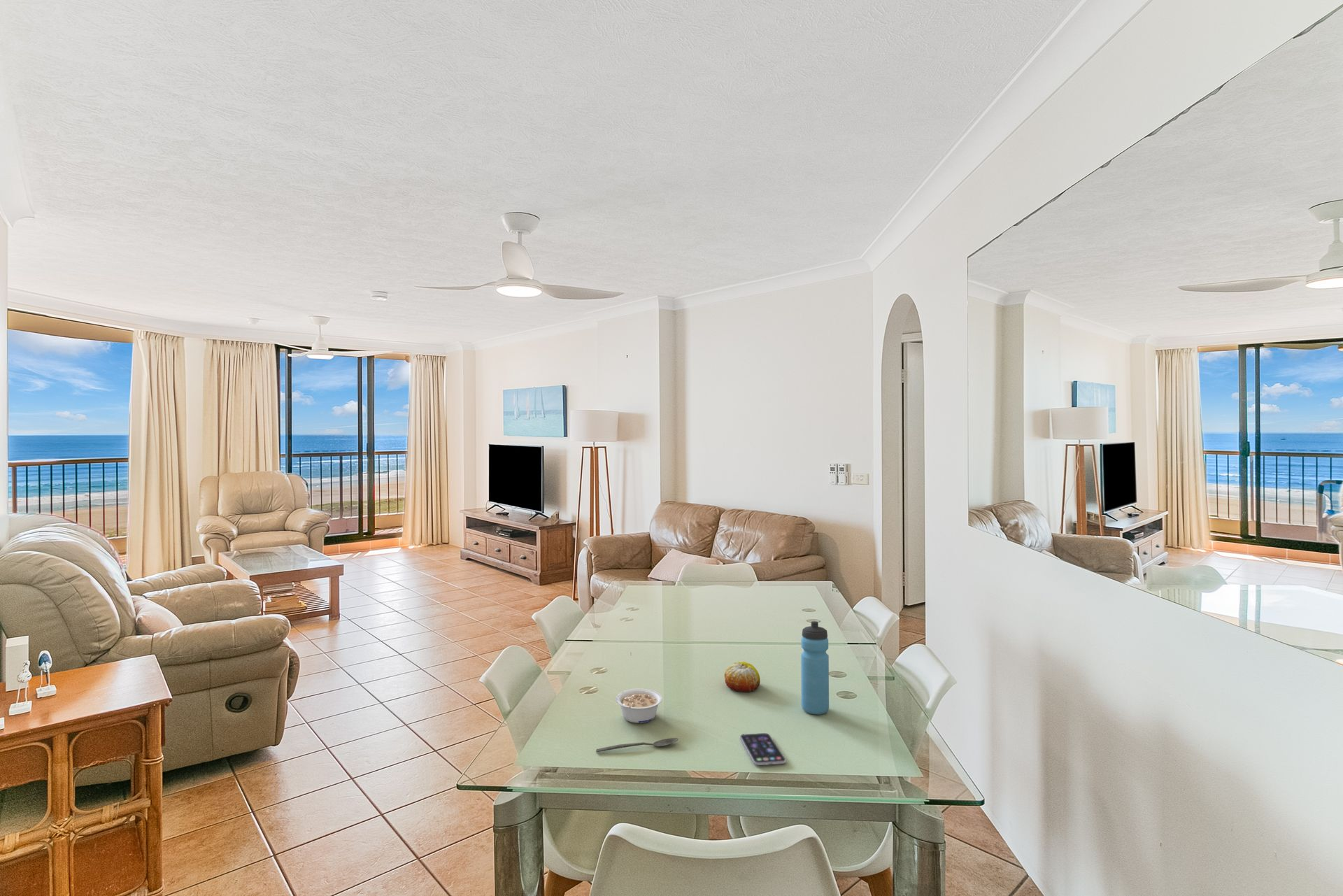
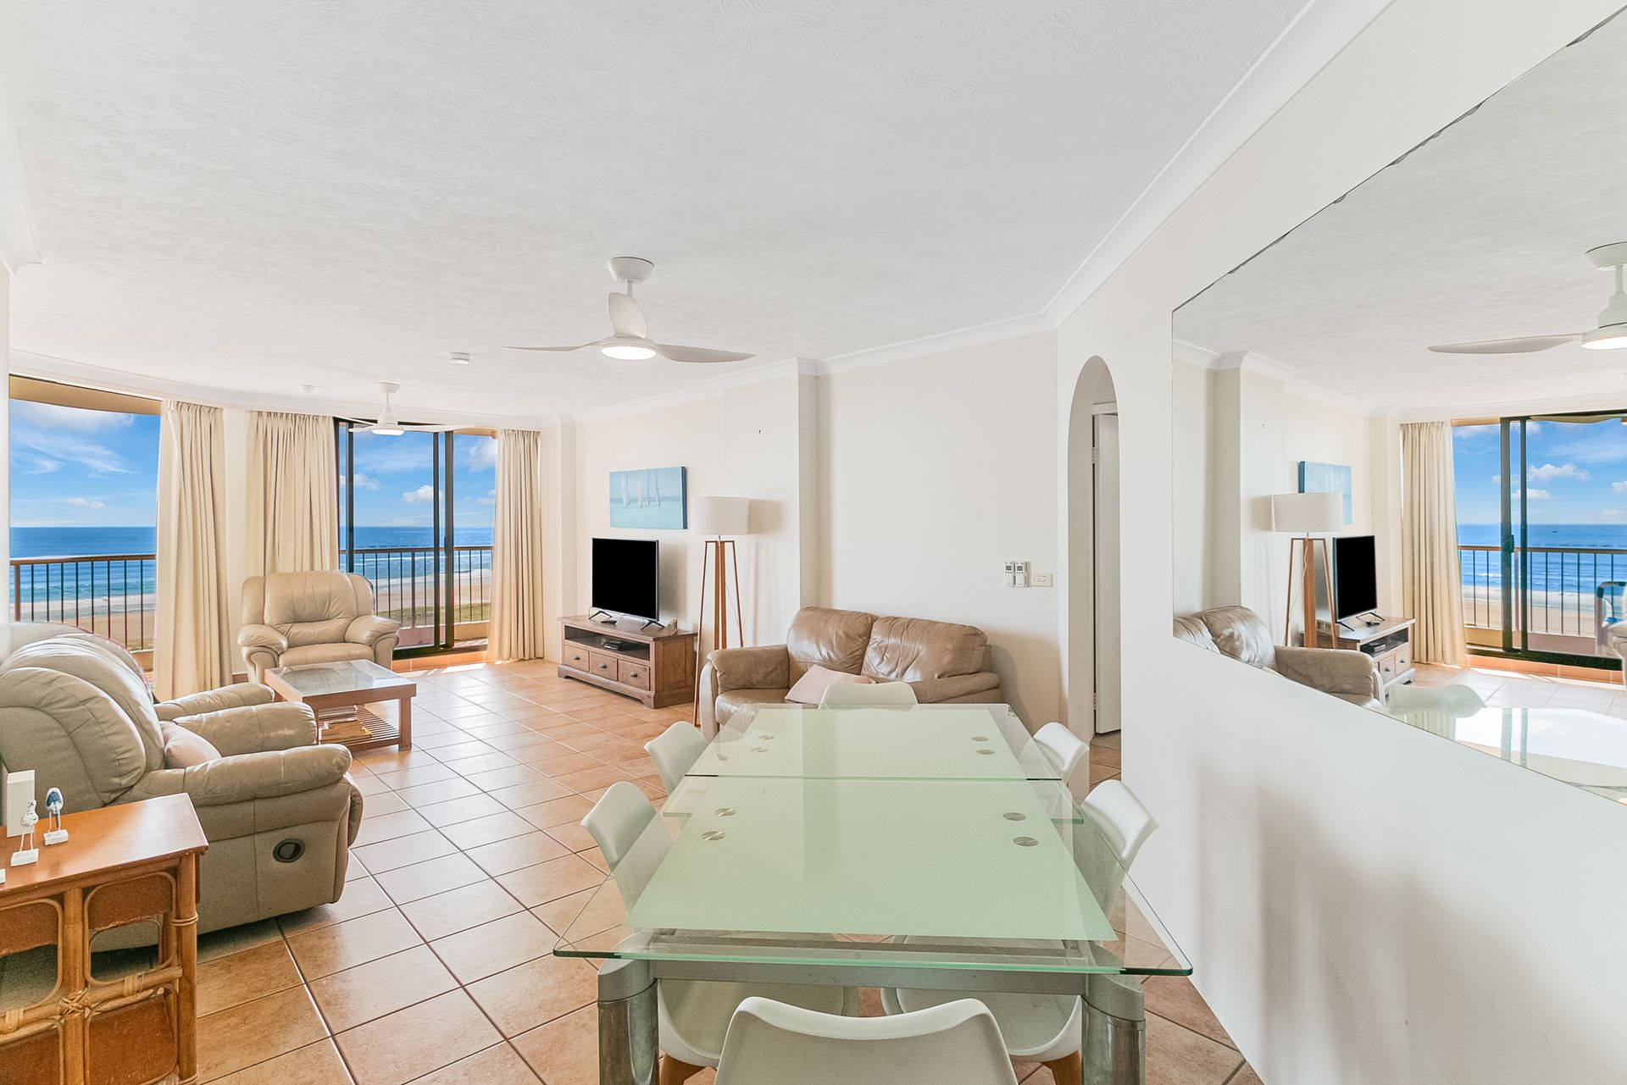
- fruit [724,661,761,692]
- water bottle [800,620,830,716]
- legume [616,688,663,724]
- smartphone [739,732,786,766]
- spoon [595,737,678,753]
